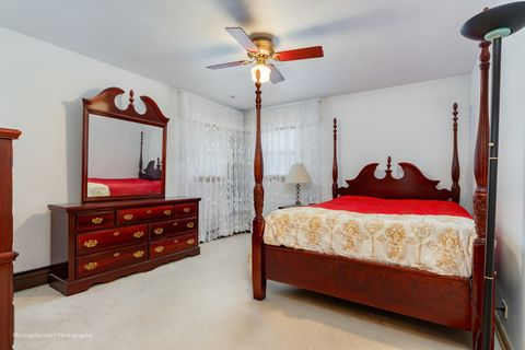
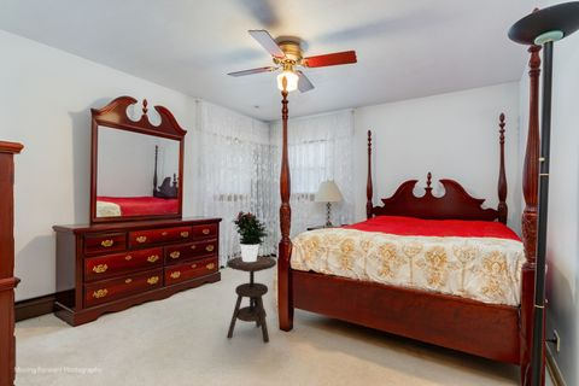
+ side table [226,255,277,344]
+ potted flower [230,210,270,262]
